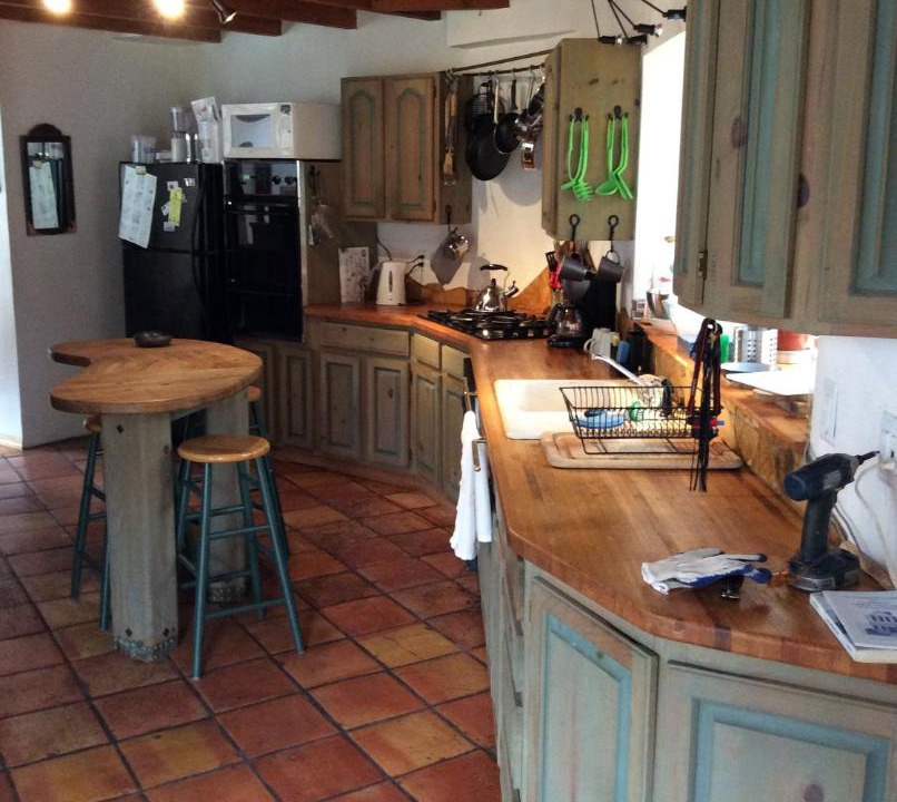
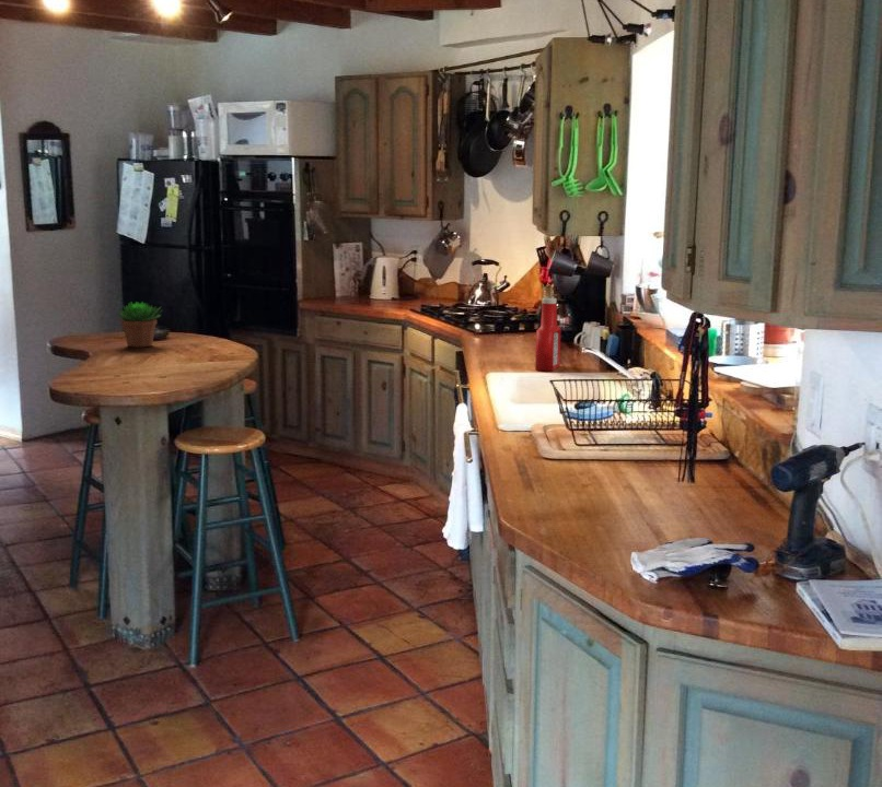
+ succulent plant [116,301,164,348]
+ soap bottle [534,296,561,372]
